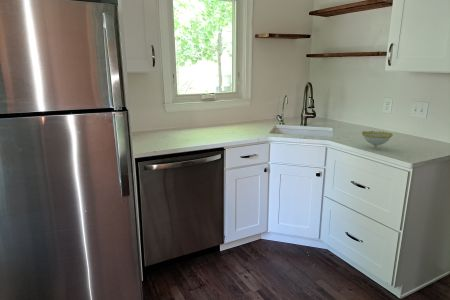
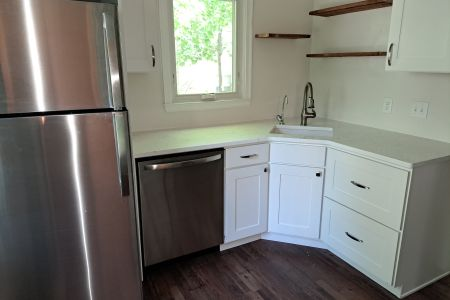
- decorative bowl [361,130,394,149]
